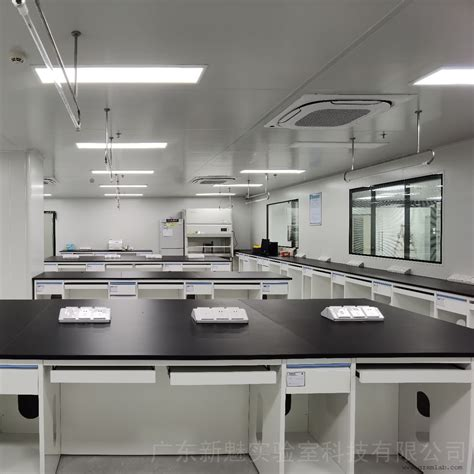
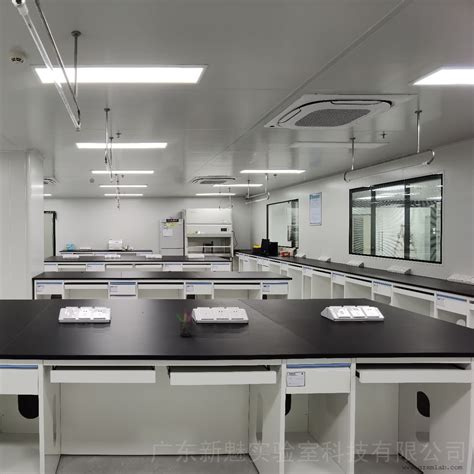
+ pen holder [176,308,194,338]
